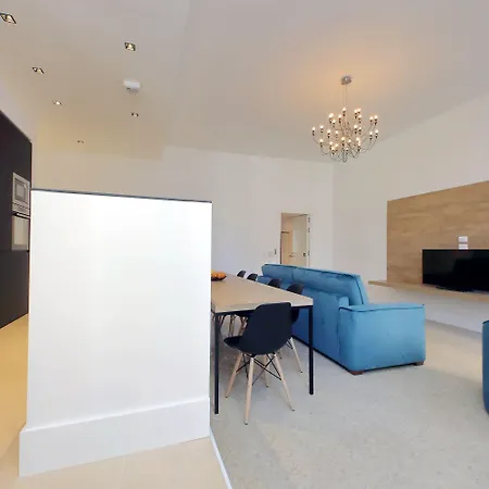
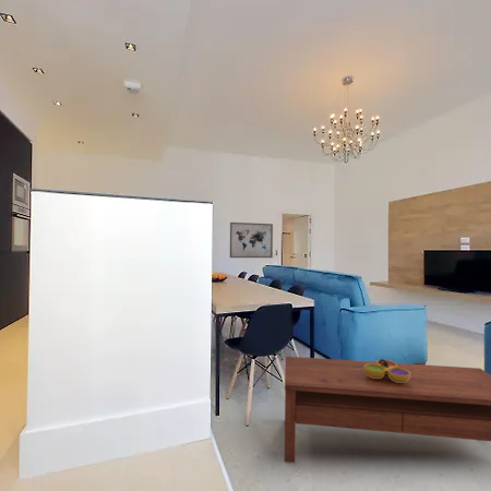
+ coffee table [284,356,491,464]
+ decorative bowl [364,358,410,383]
+ wall art [229,221,274,259]
